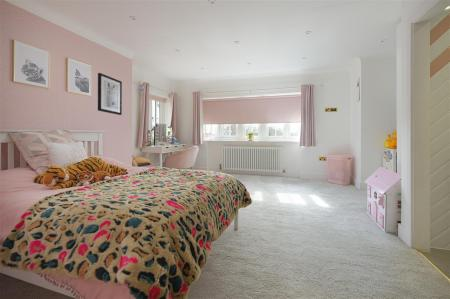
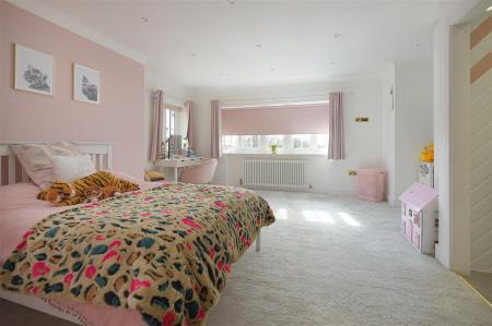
- wall art [97,72,123,116]
